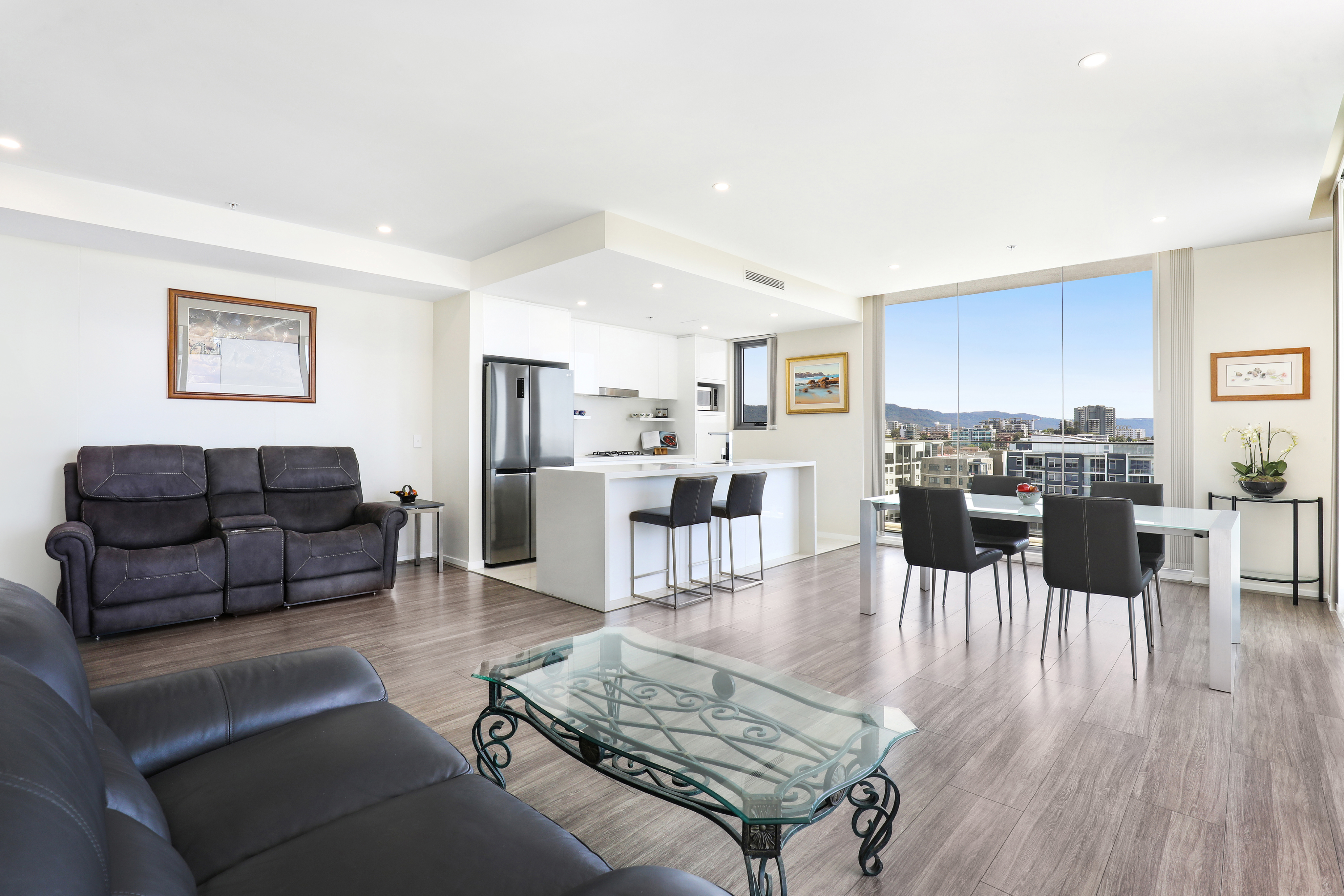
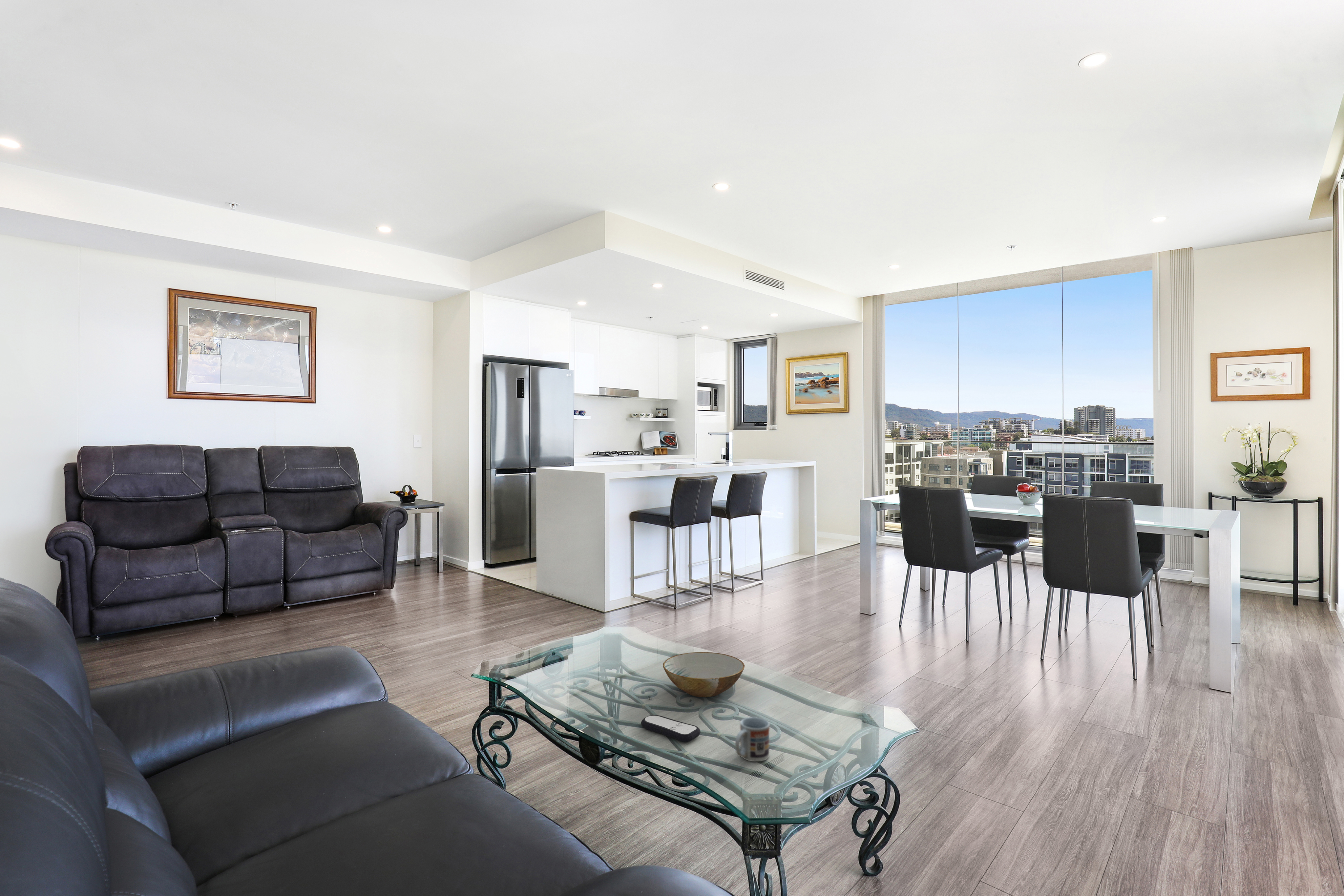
+ remote control [641,715,701,742]
+ bowl [662,652,745,698]
+ cup [735,717,770,762]
